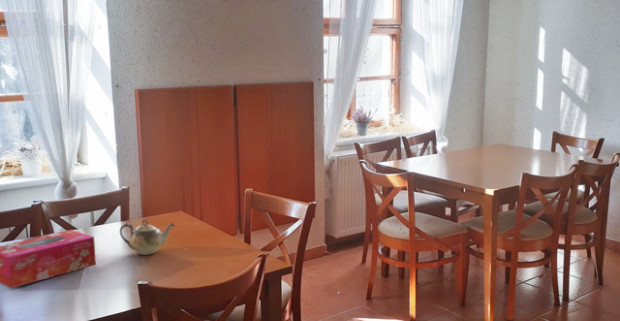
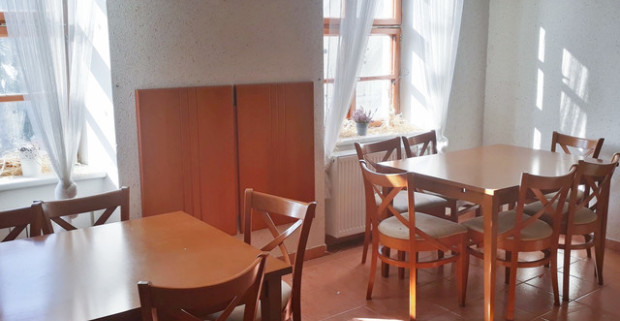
- teapot [119,218,177,256]
- tissue box [0,229,97,289]
